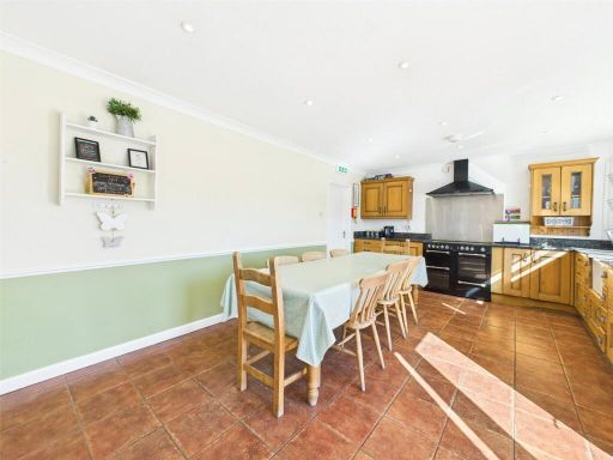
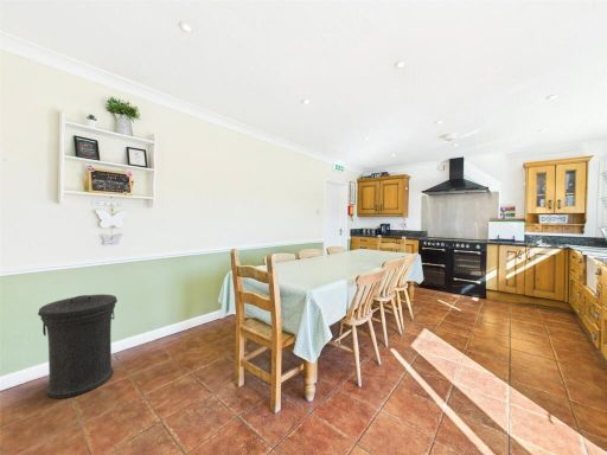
+ trash can [37,293,119,399]
